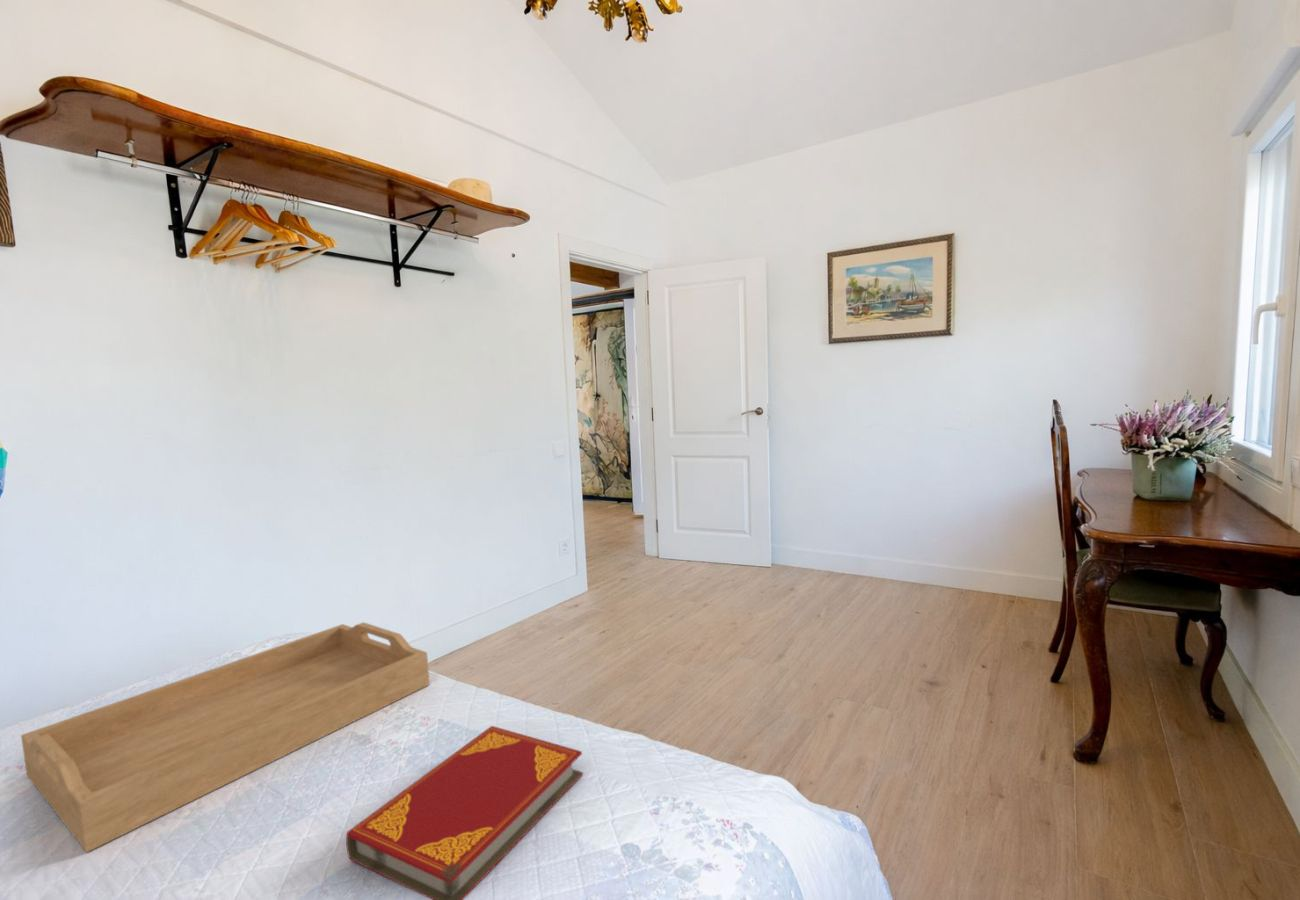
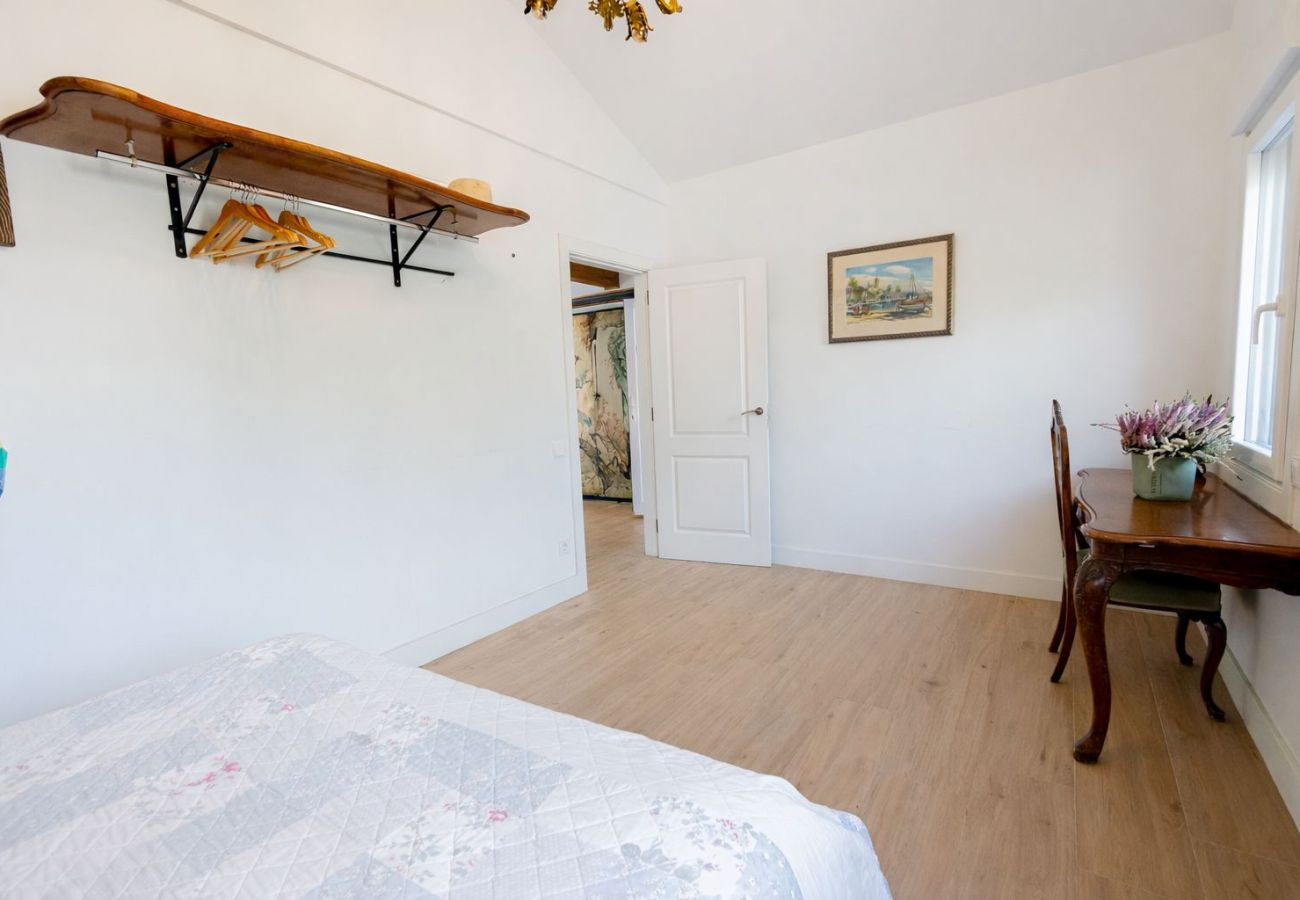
- hardback book [345,725,584,900]
- serving tray [20,621,431,853]
